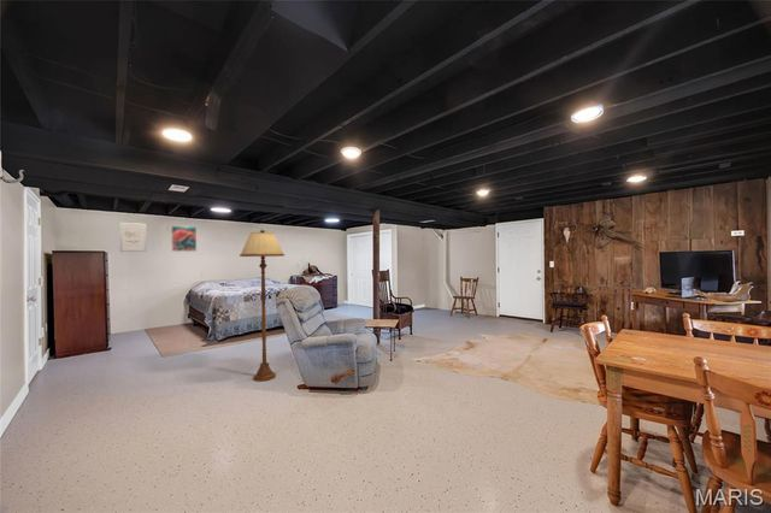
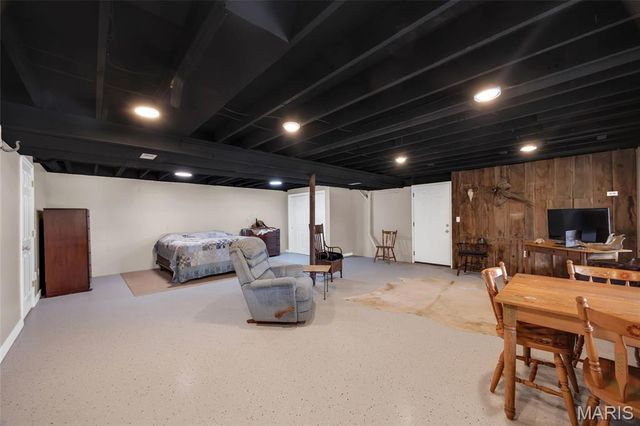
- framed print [170,224,198,253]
- wall art [118,222,147,253]
- floor lamp [239,229,286,383]
